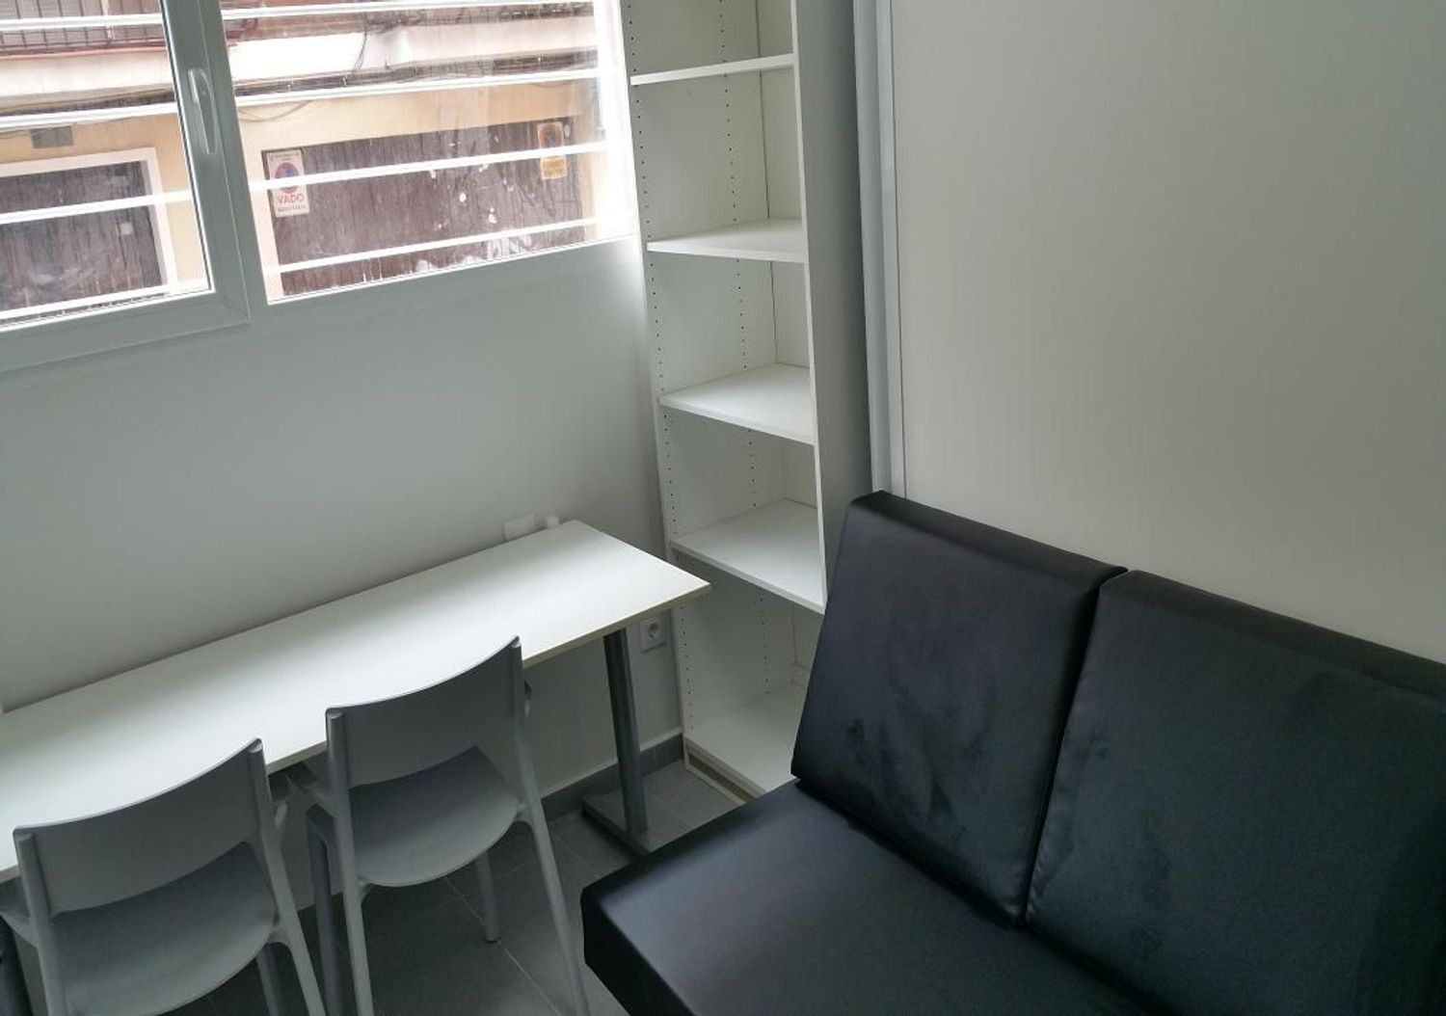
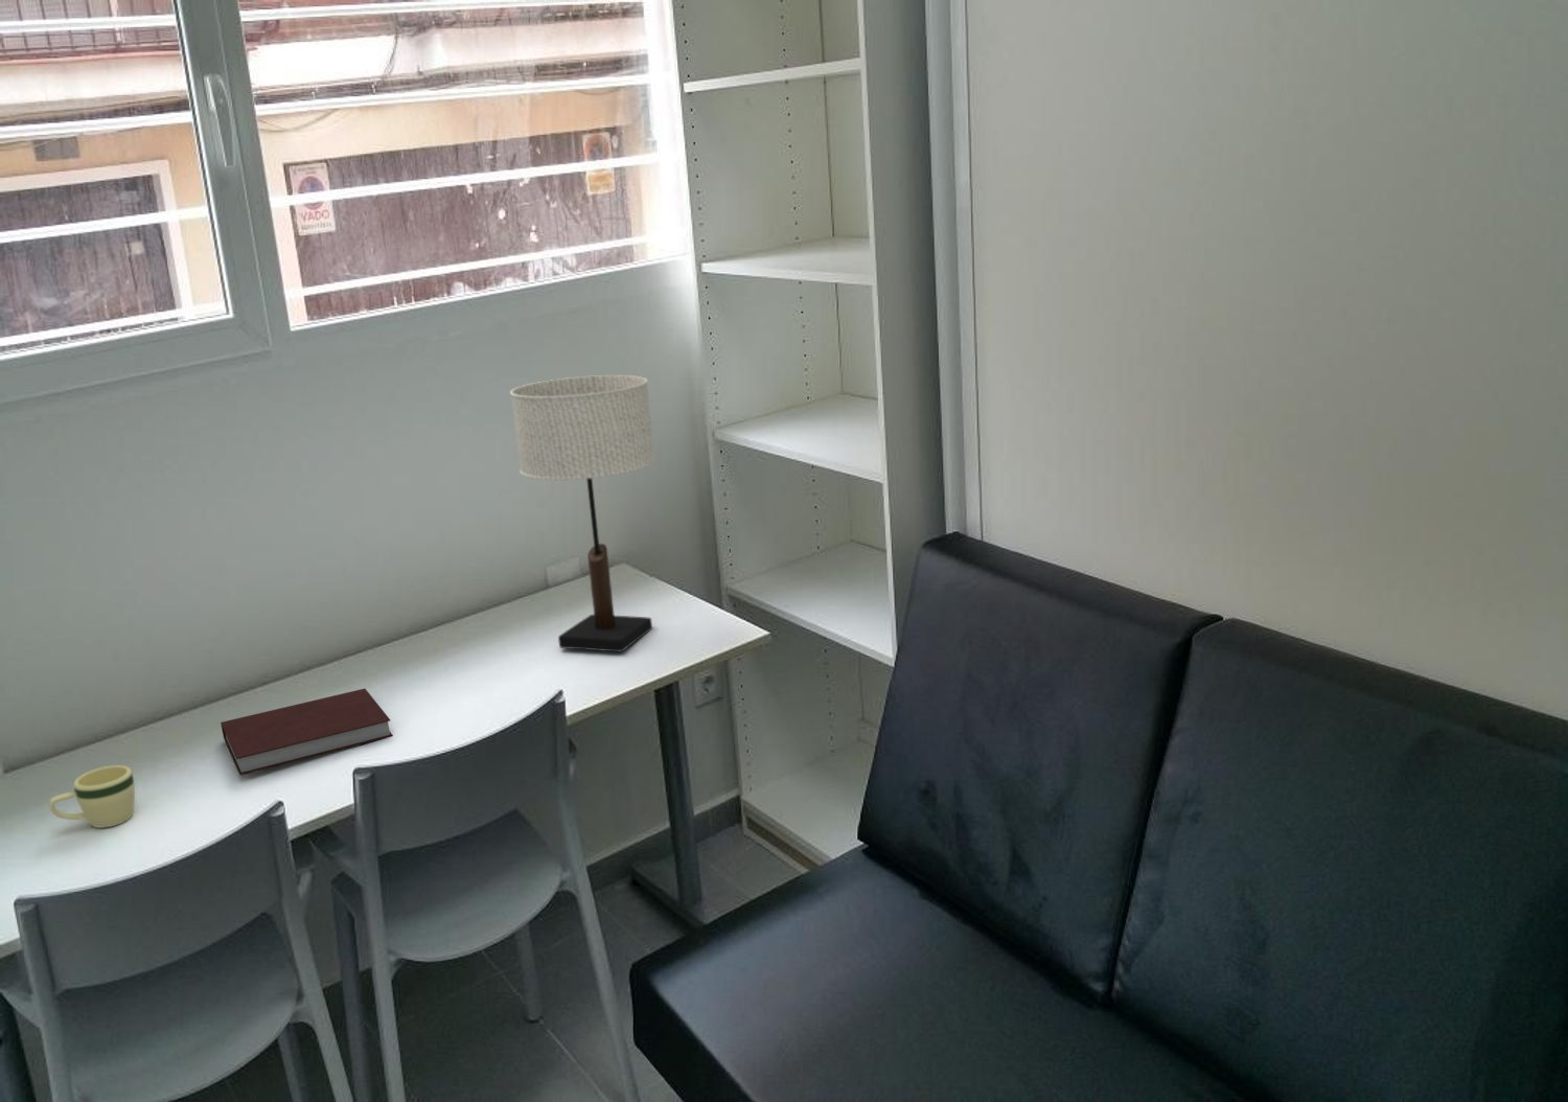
+ notebook [219,688,395,775]
+ mug [48,764,136,829]
+ table lamp [509,374,657,652]
